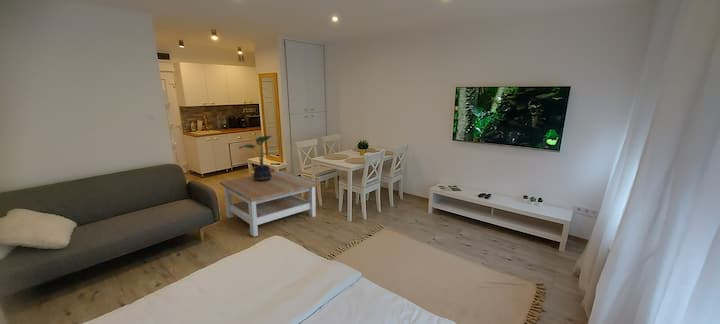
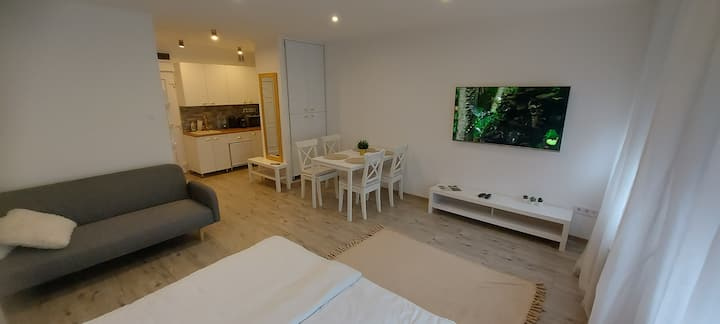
- potted plant [238,135,274,182]
- coffee table [218,170,321,237]
